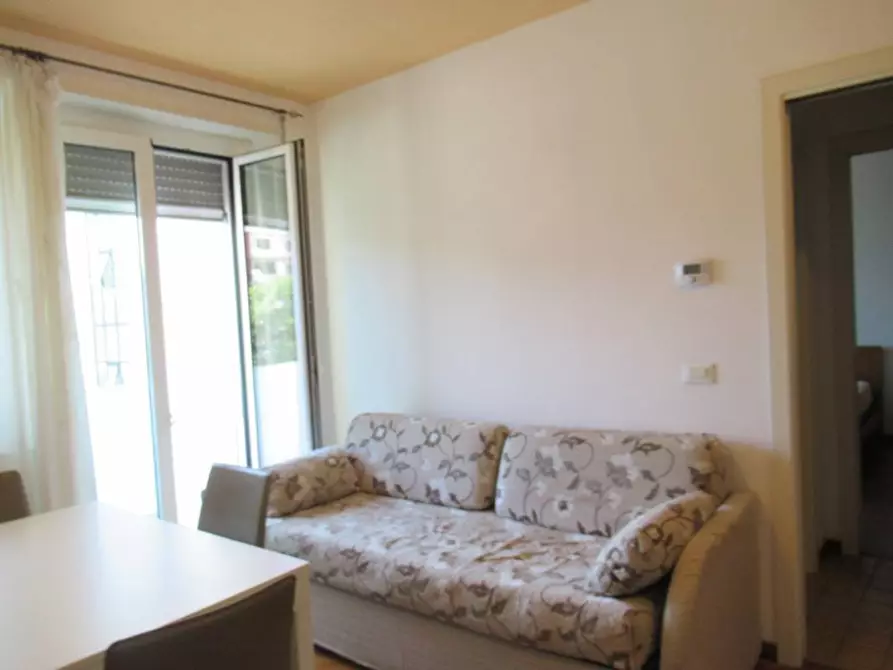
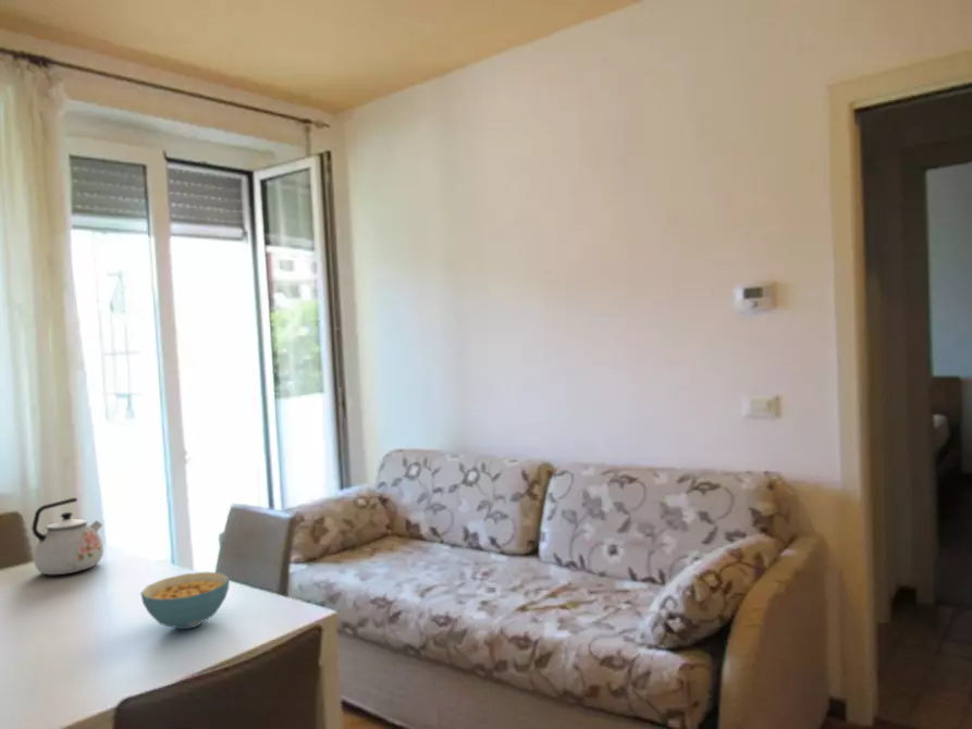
+ kettle [30,497,104,576]
+ cereal bowl [139,571,231,630]
